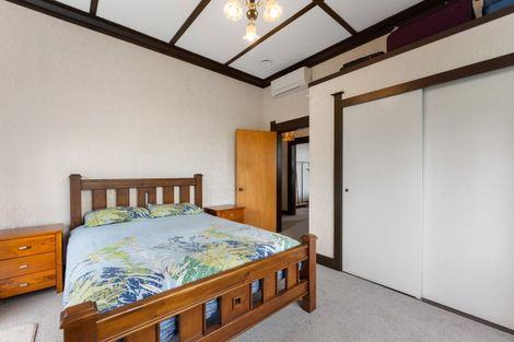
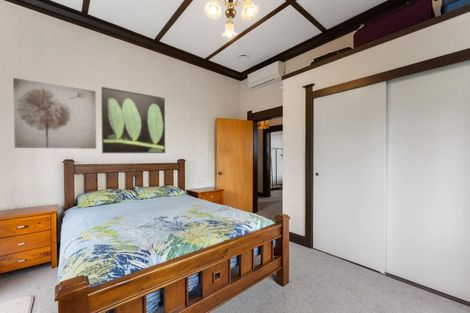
+ wall art [12,77,97,150]
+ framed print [100,86,166,154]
